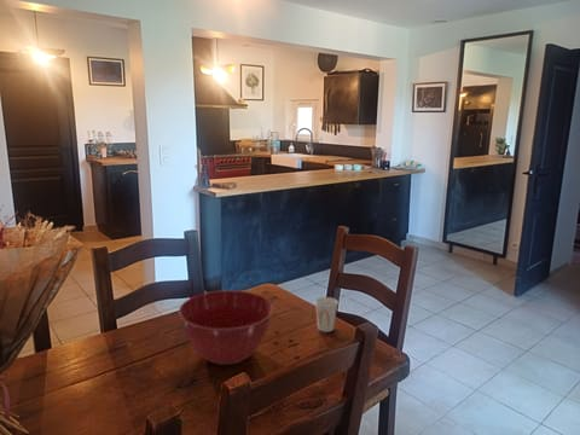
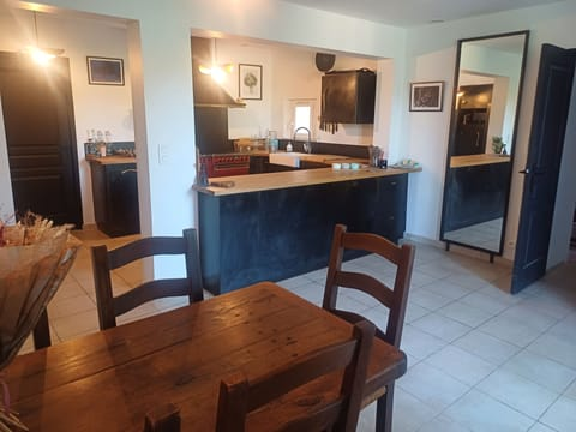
- cup [314,296,340,334]
- mixing bowl [178,289,274,366]
